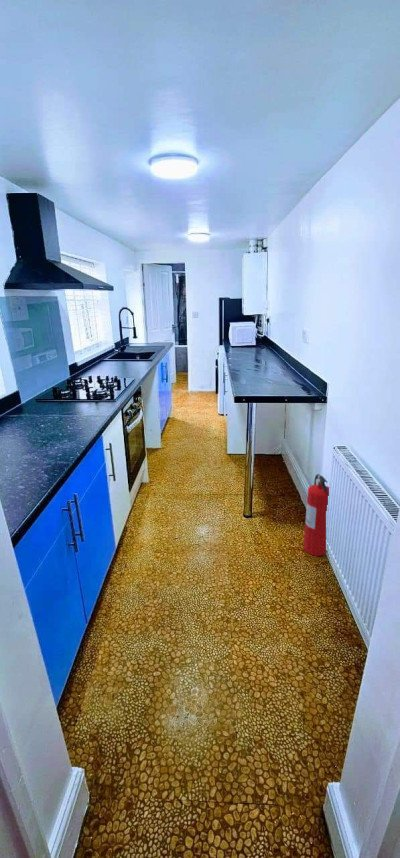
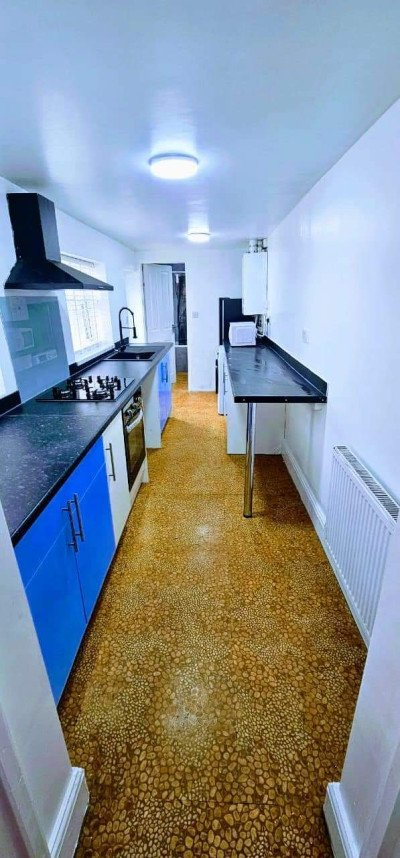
- fire extinguisher [303,473,330,557]
